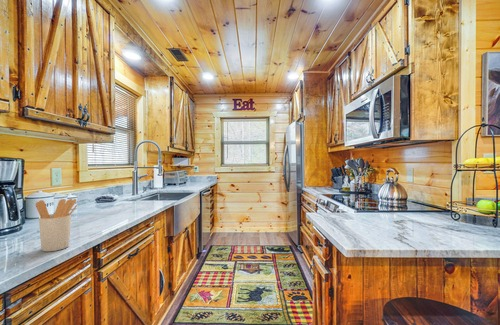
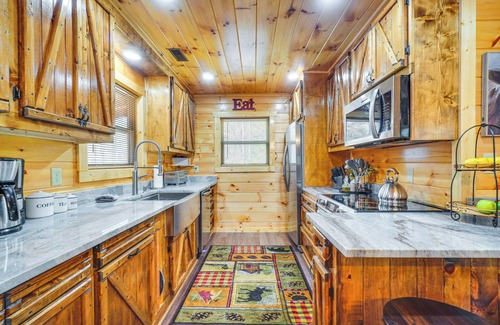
- utensil holder [35,198,78,252]
